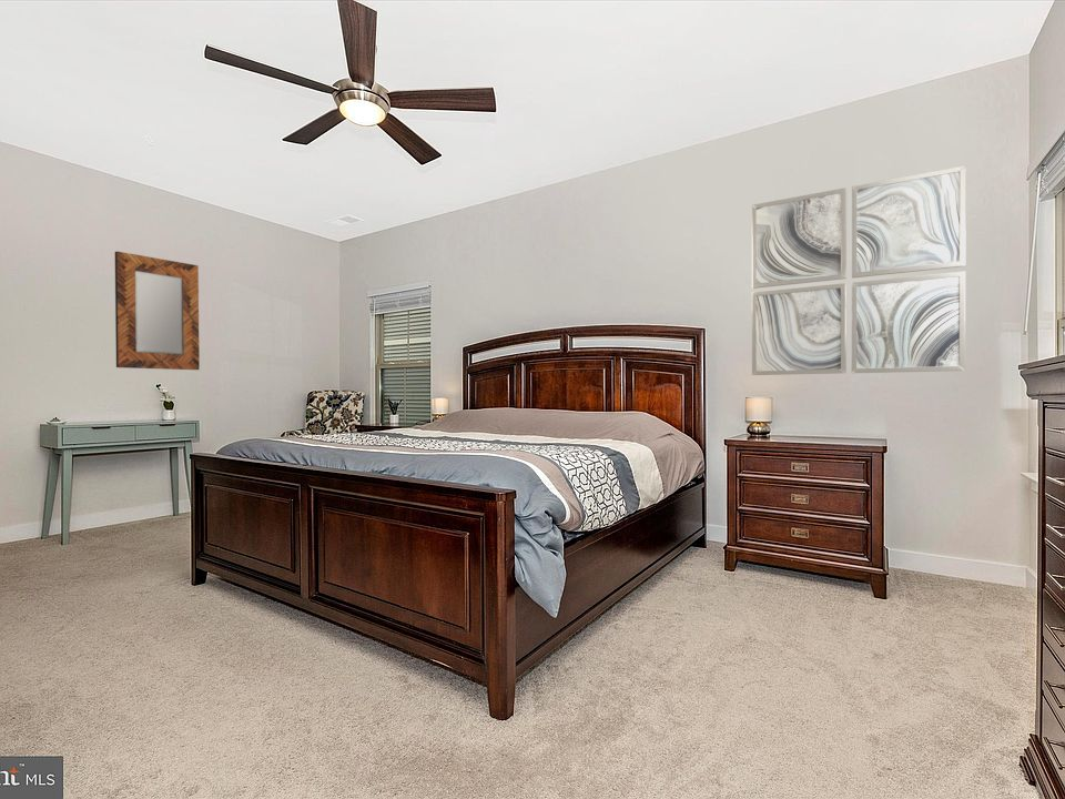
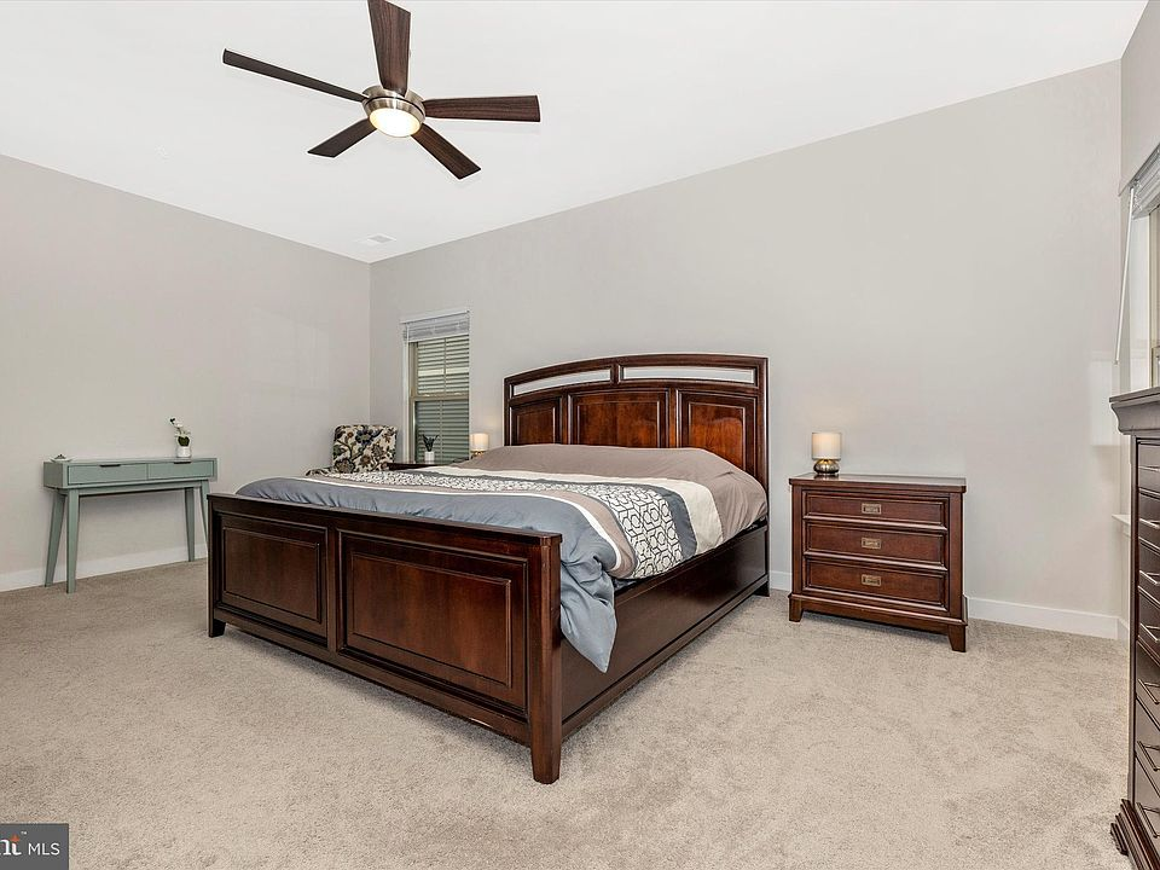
- home mirror [114,251,201,371]
- wall art [751,164,967,376]
